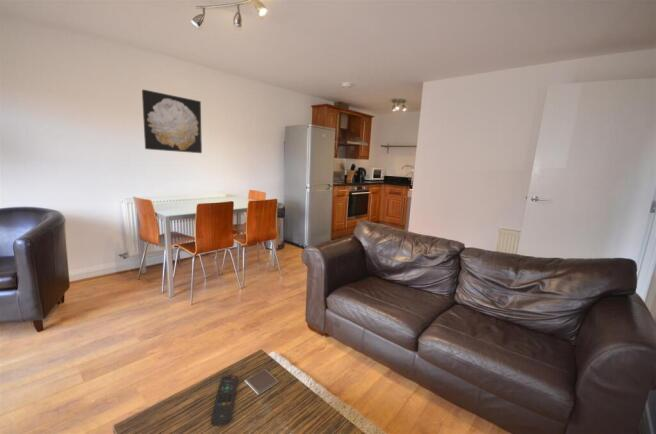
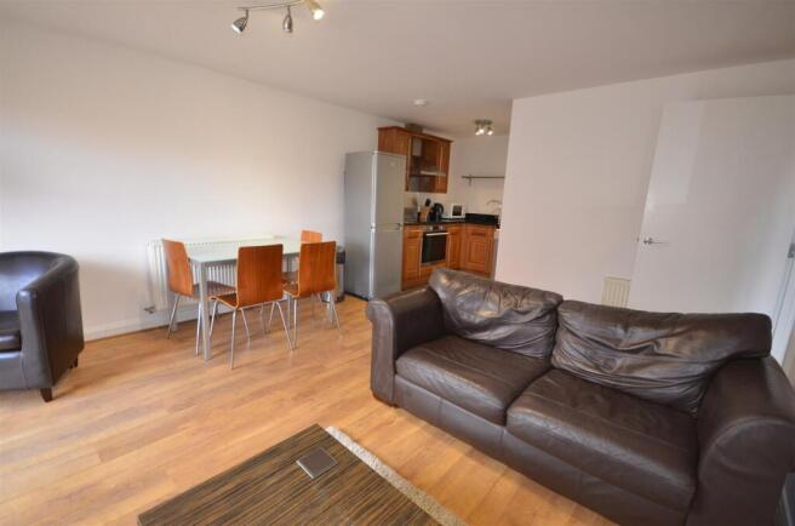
- remote control [210,374,239,427]
- wall art [141,89,203,154]
